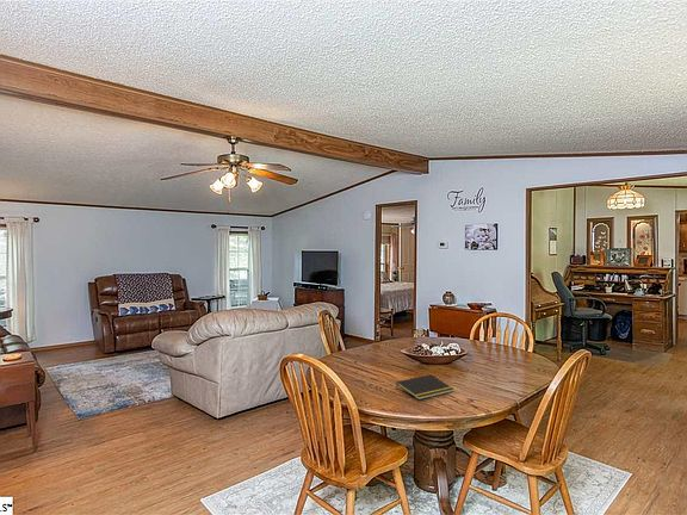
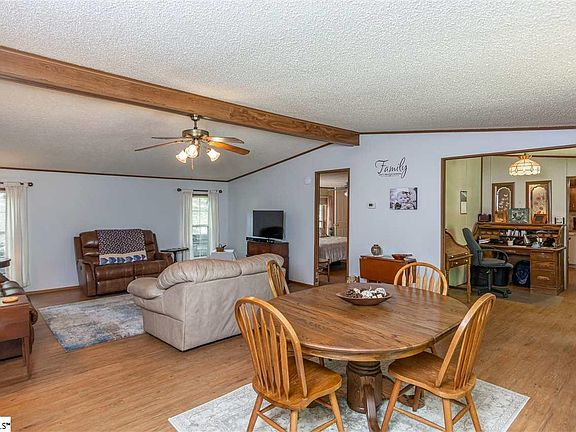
- notepad [395,374,454,401]
